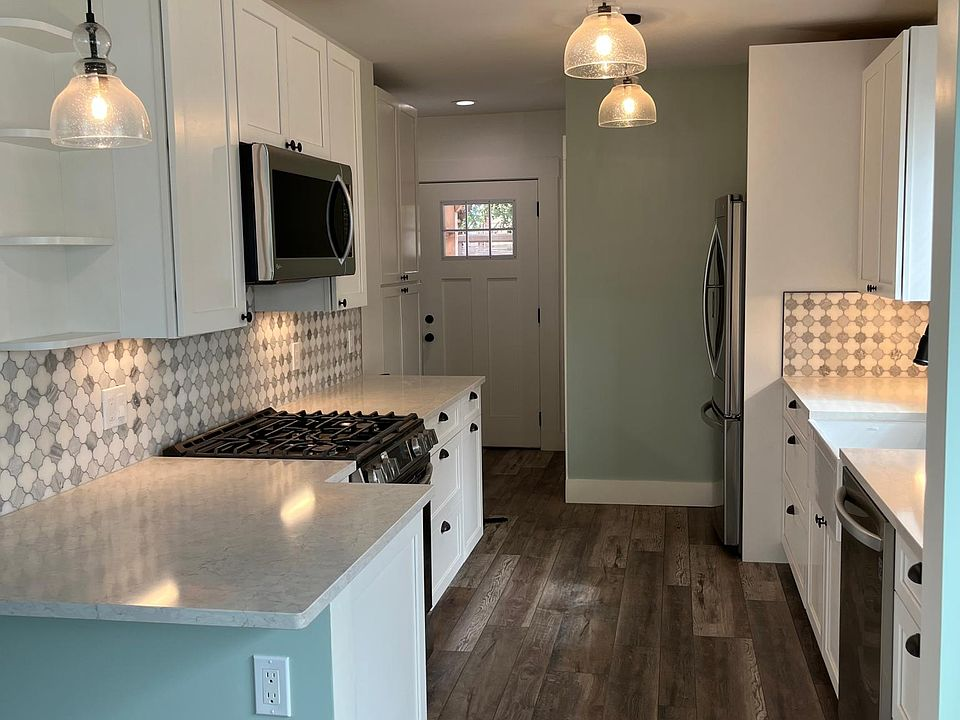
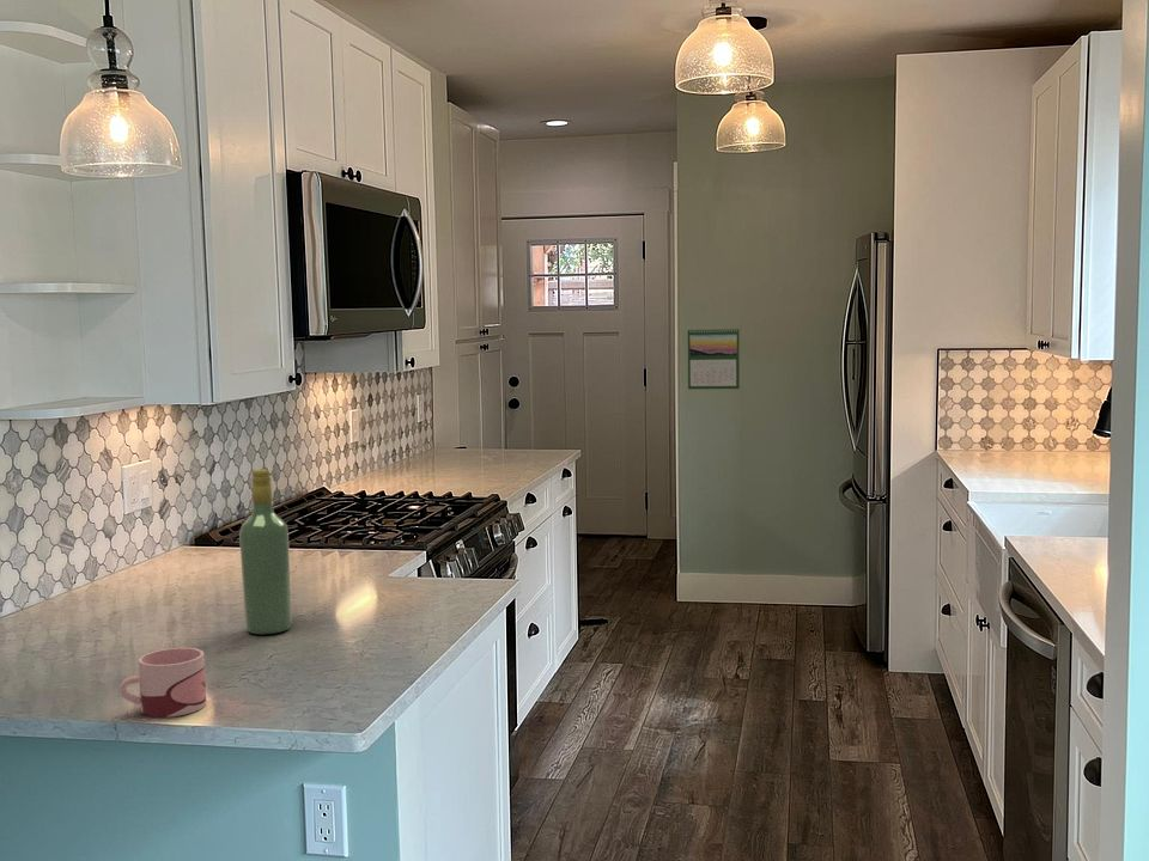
+ mug [118,647,207,719]
+ calendar [687,325,741,390]
+ wine bottle [238,469,292,635]
